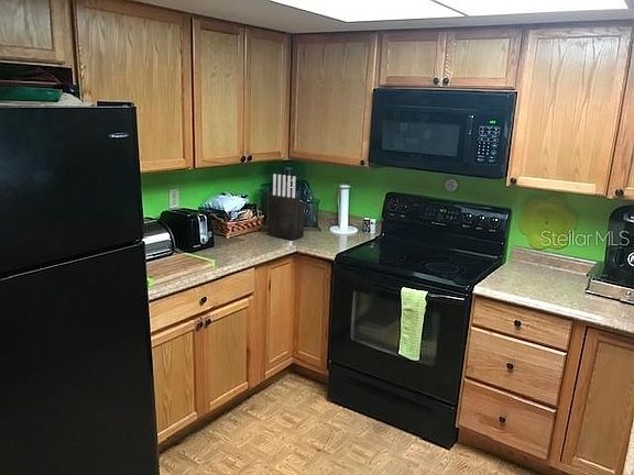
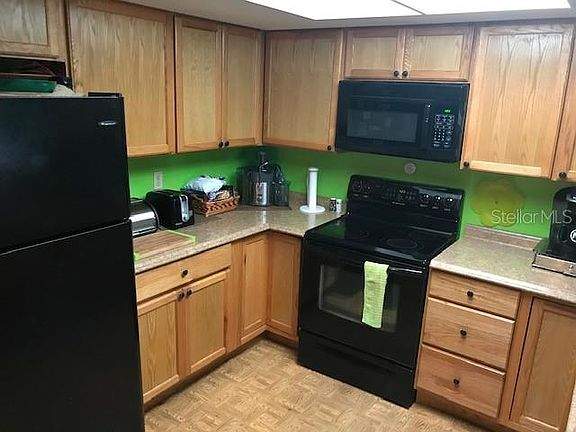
- knife block [266,173,306,241]
